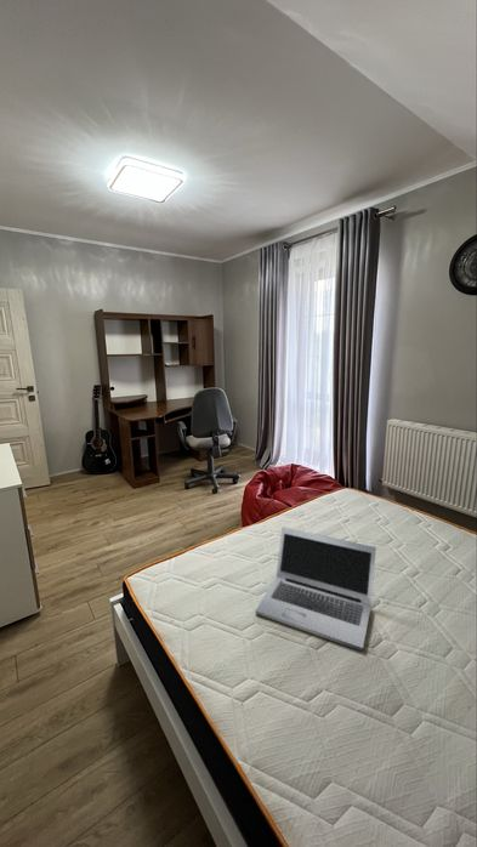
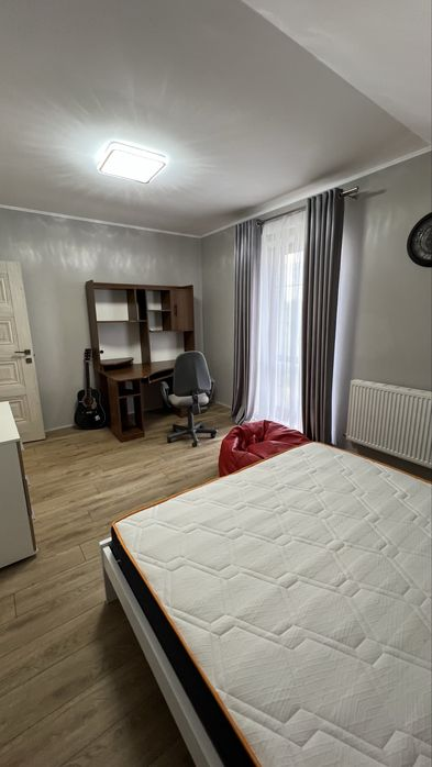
- laptop [254,525,377,653]
